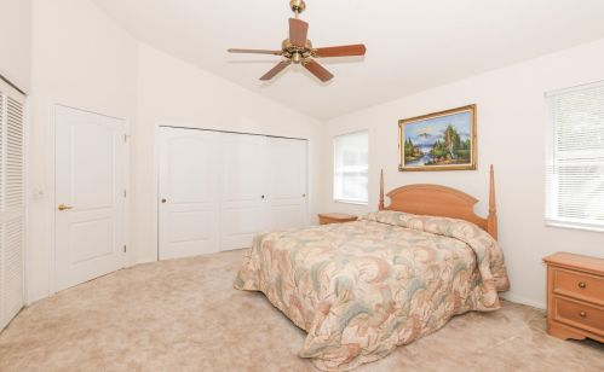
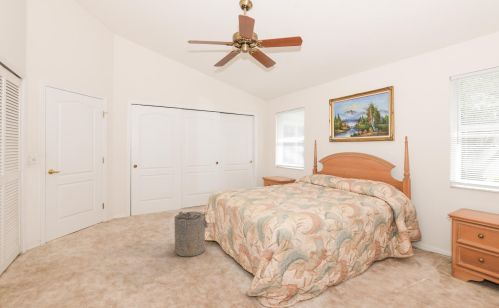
+ laundry hamper [173,210,212,257]
